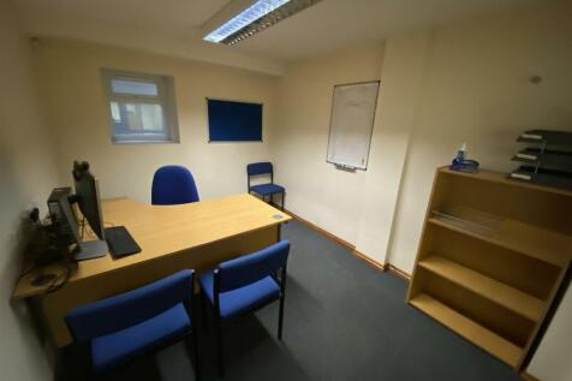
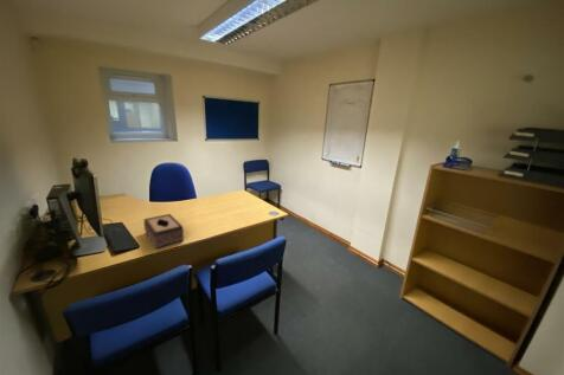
+ tissue box [142,213,185,250]
